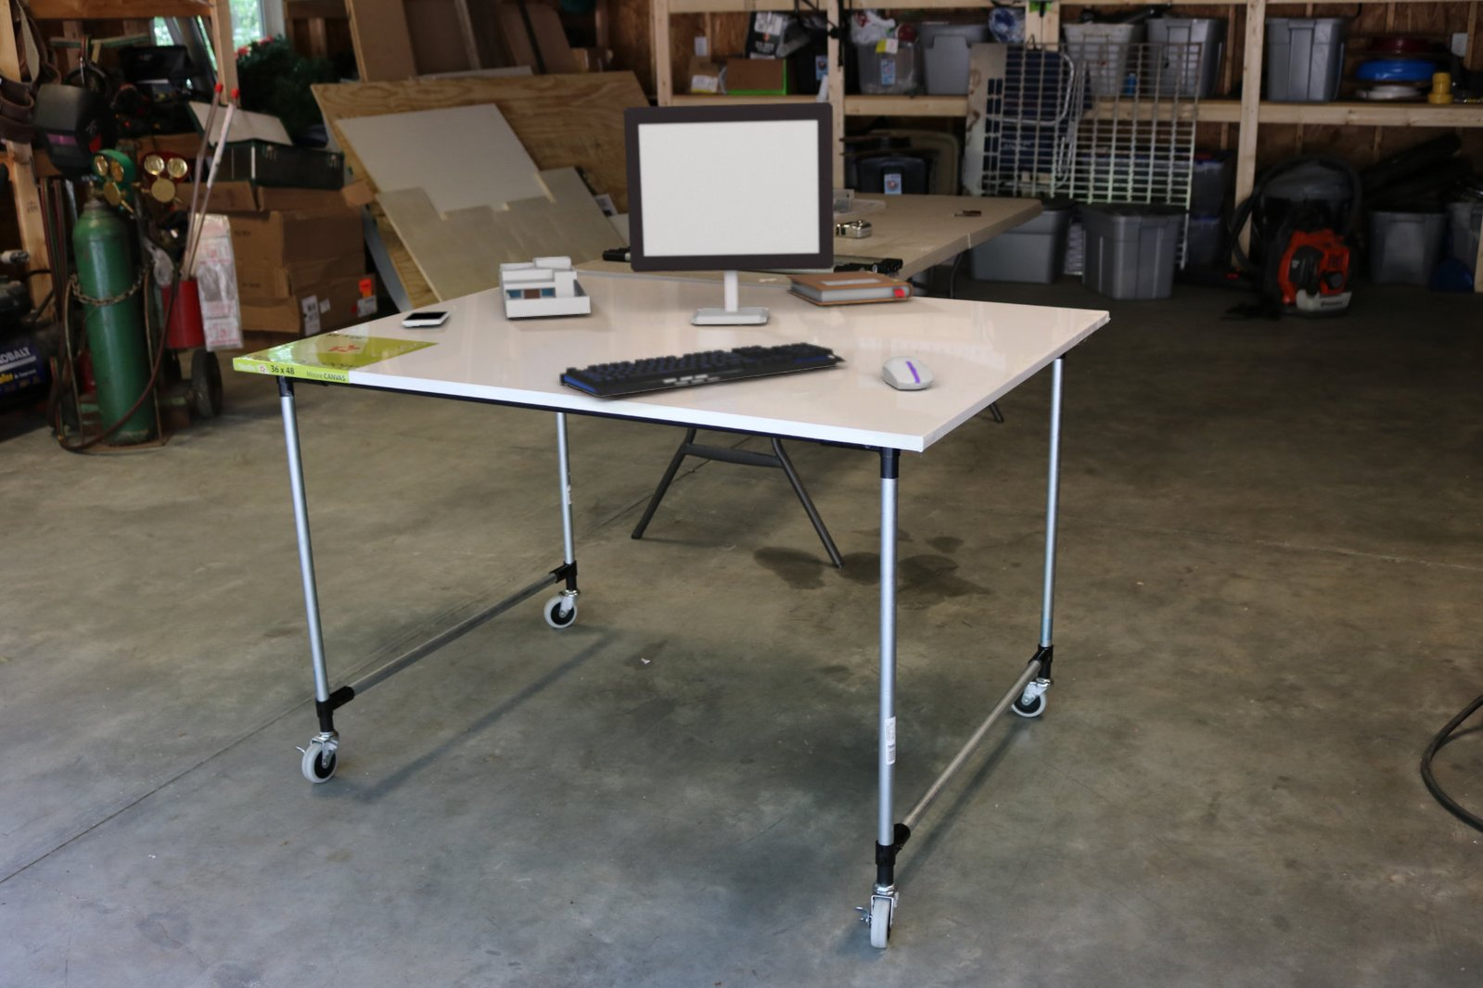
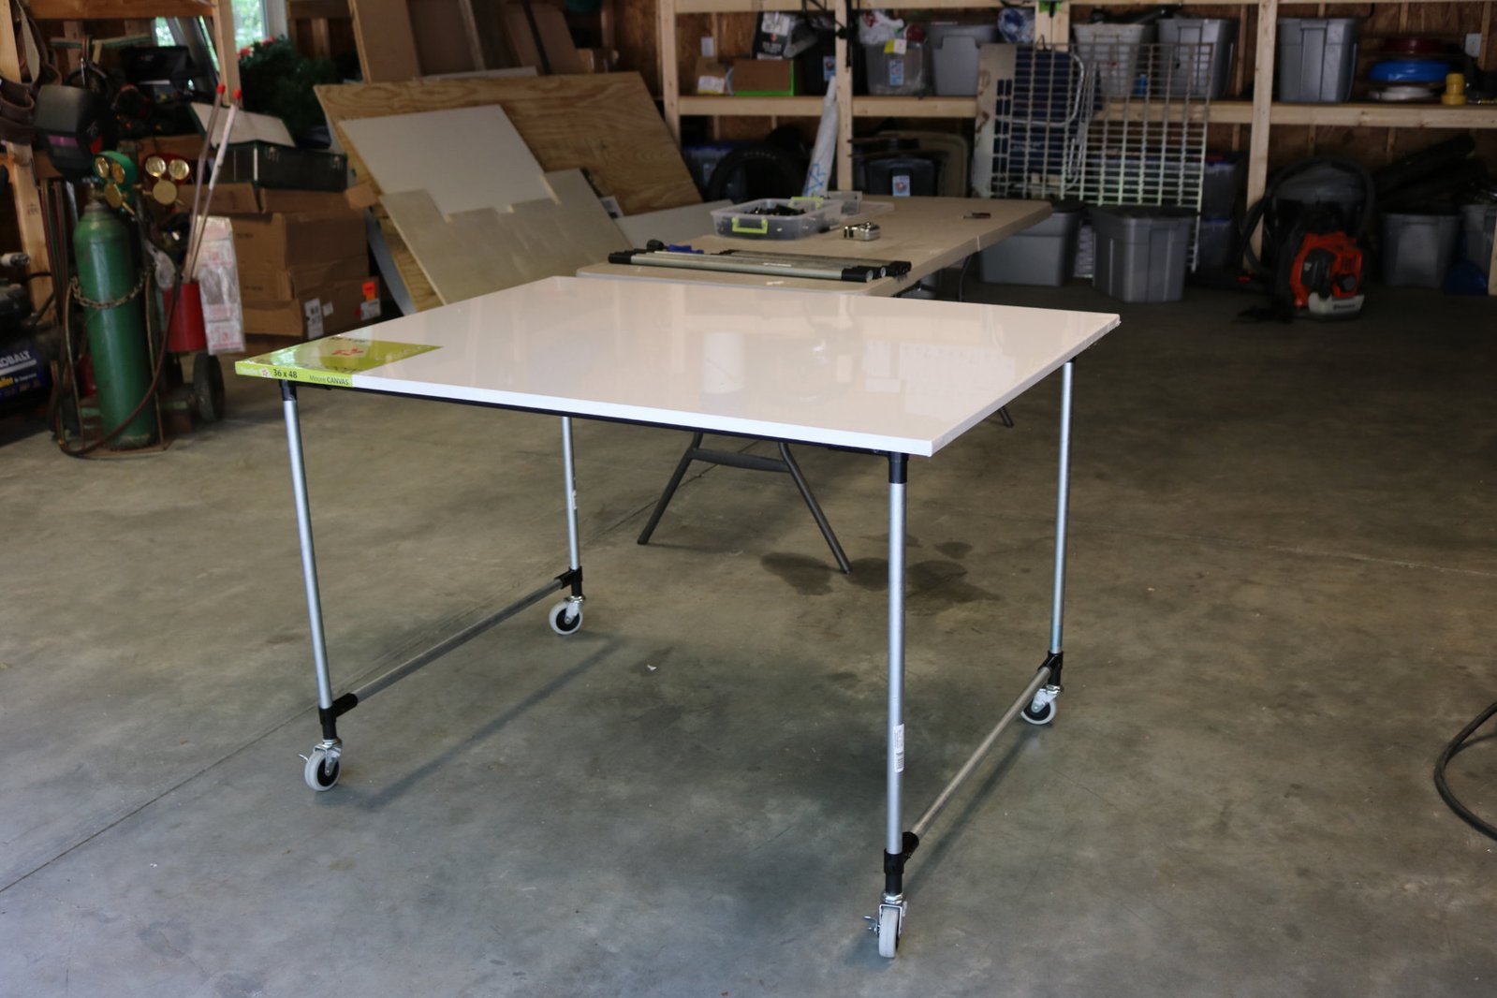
- desk organizer [498,256,590,319]
- smartphone [401,311,450,327]
- notebook [785,270,915,305]
- computer mouse [881,355,933,390]
- computer monitor [622,101,834,325]
- keyboard [558,341,847,398]
